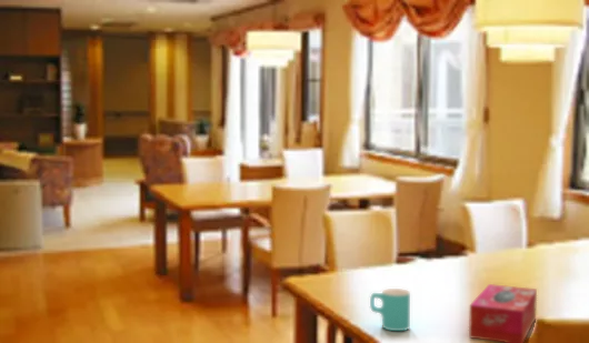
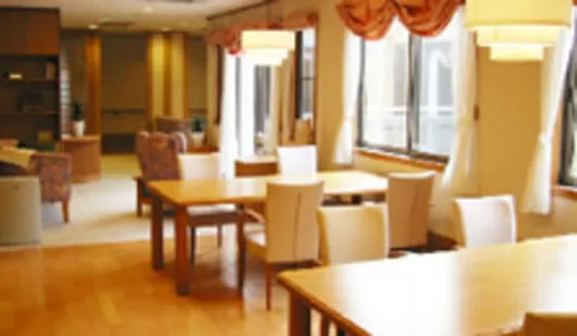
- cup [369,287,411,332]
- tissue box [468,283,538,343]
